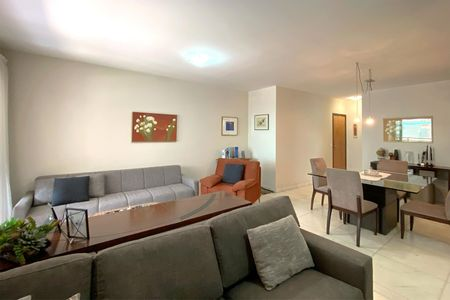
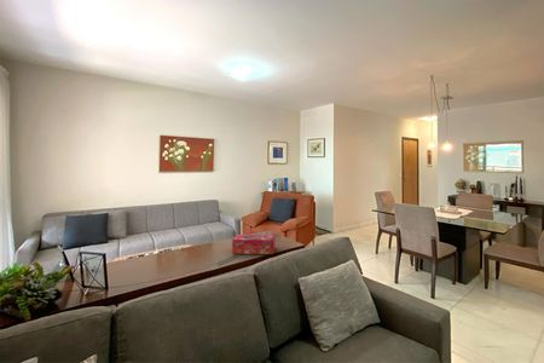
+ tissue box [231,234,276,255]
